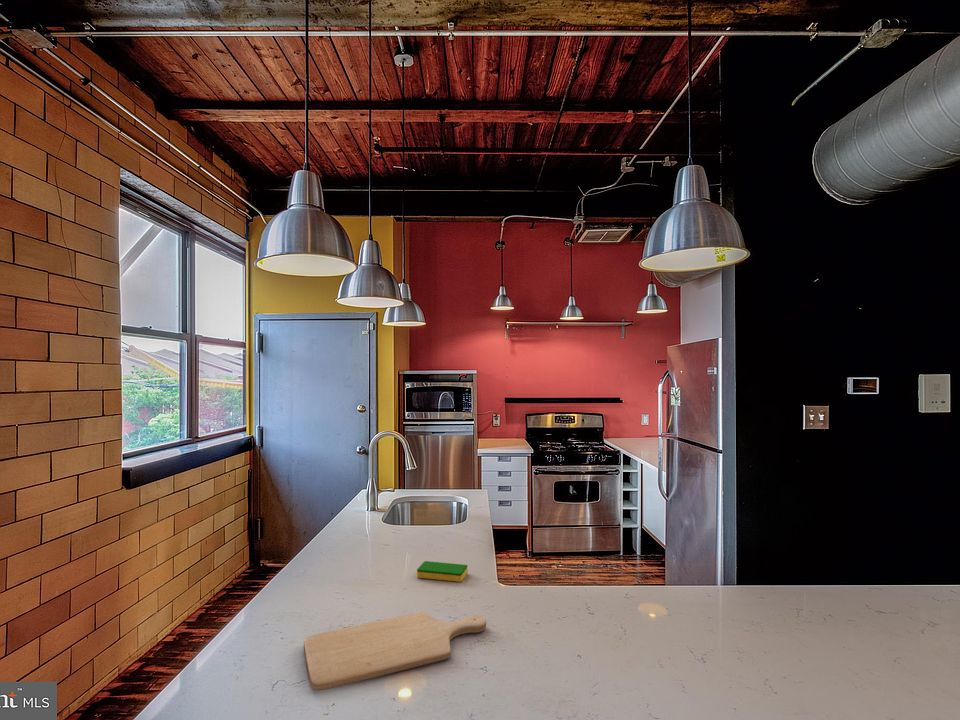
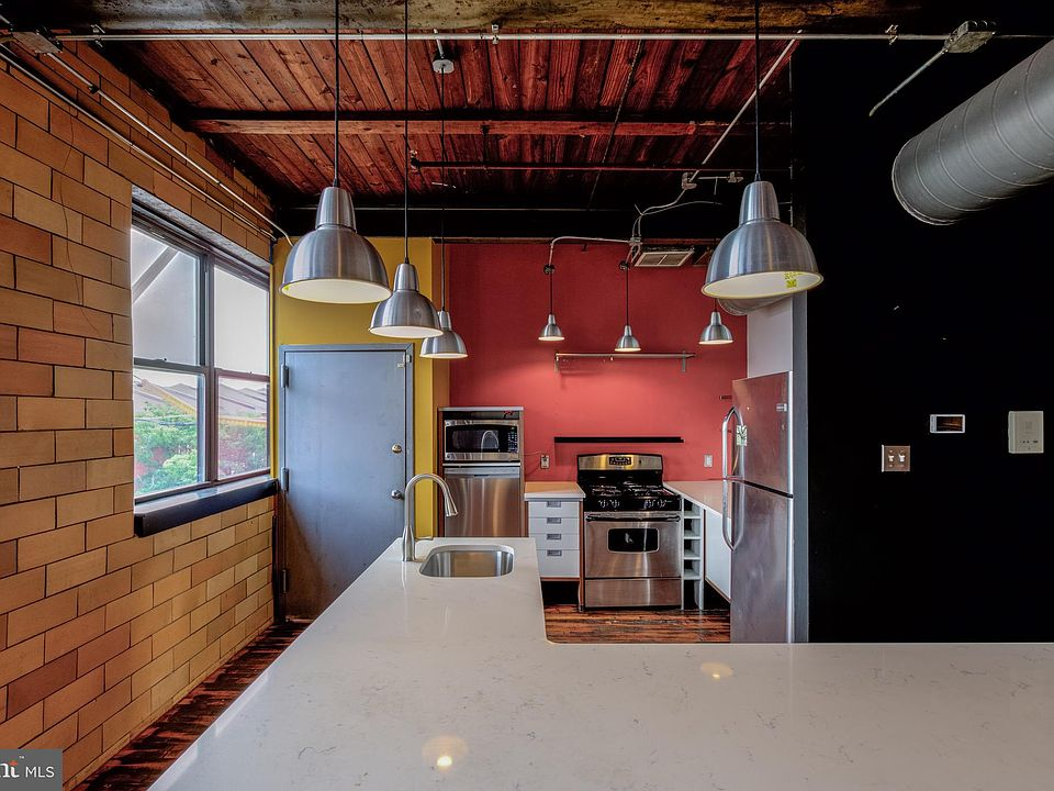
- dish sponge [416,560,469,583]
- chopping board [303,611,487,692]
